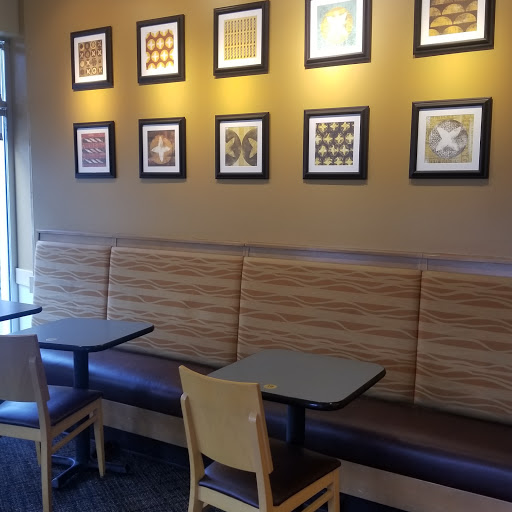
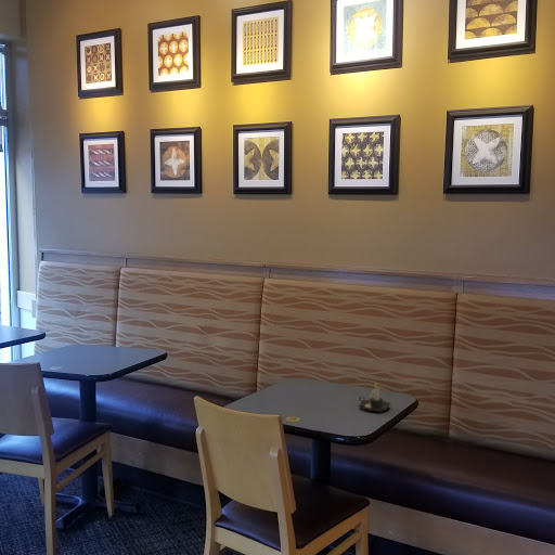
+ candle [358,382,392,413]
